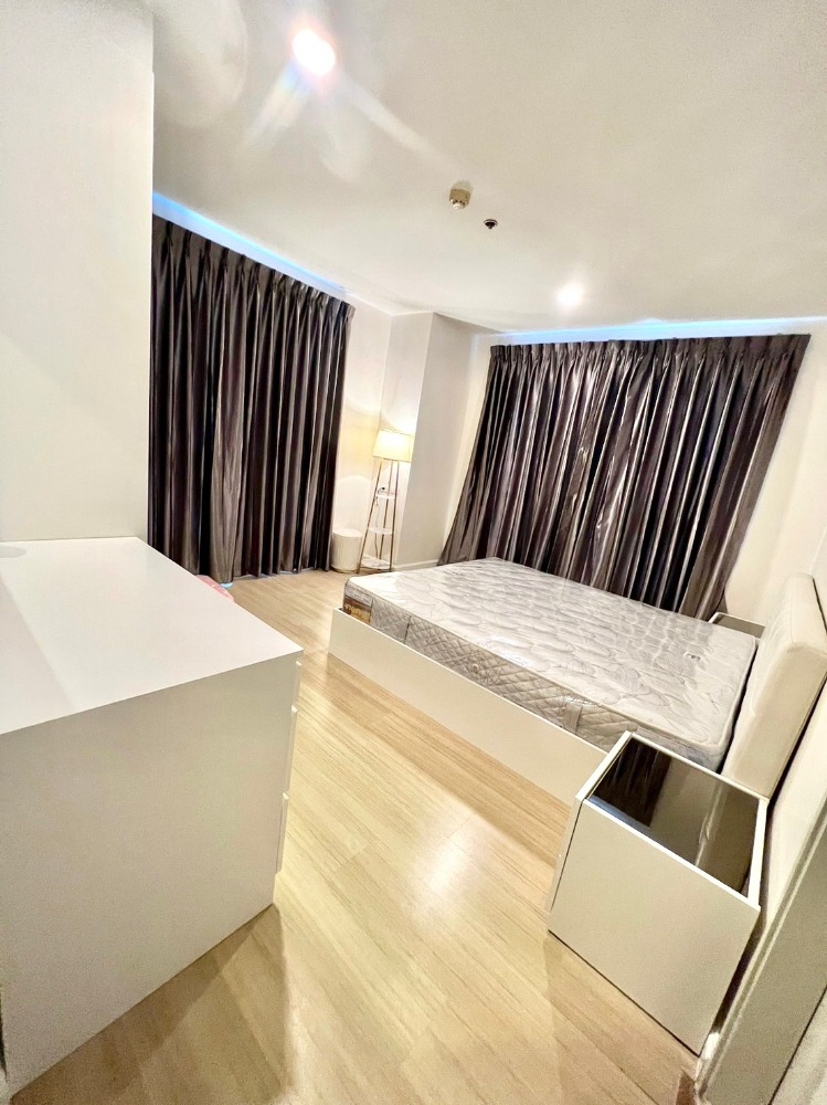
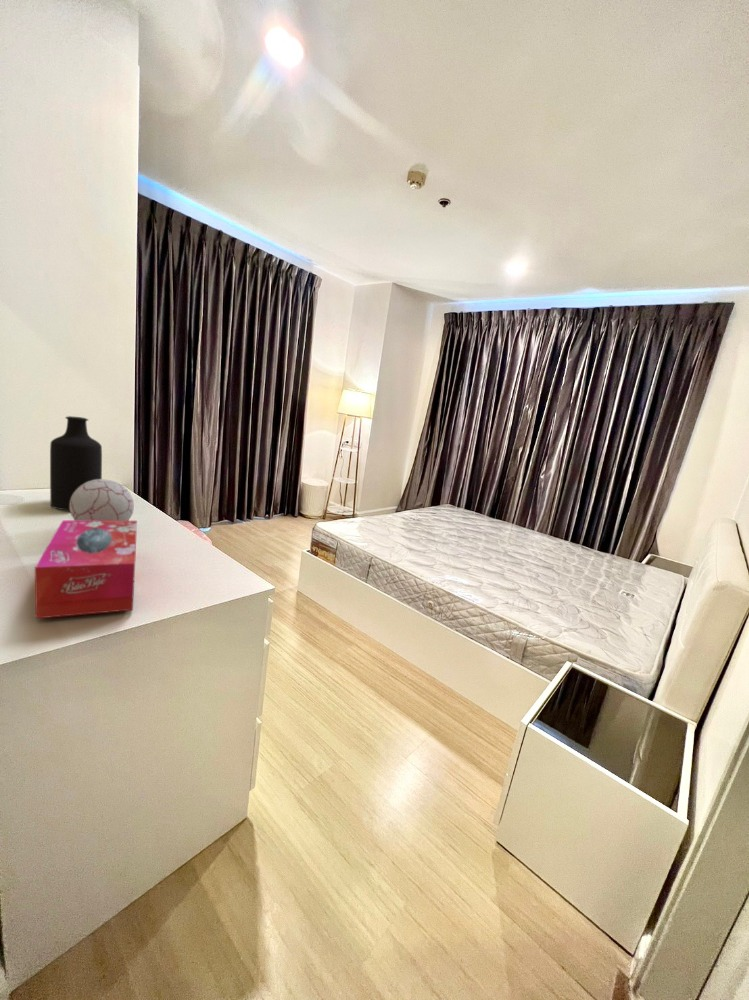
+ tissue box [34,519,138,620]
+ decorative ball [69,478,135,521]
+ bottle [49,415,103,511]
